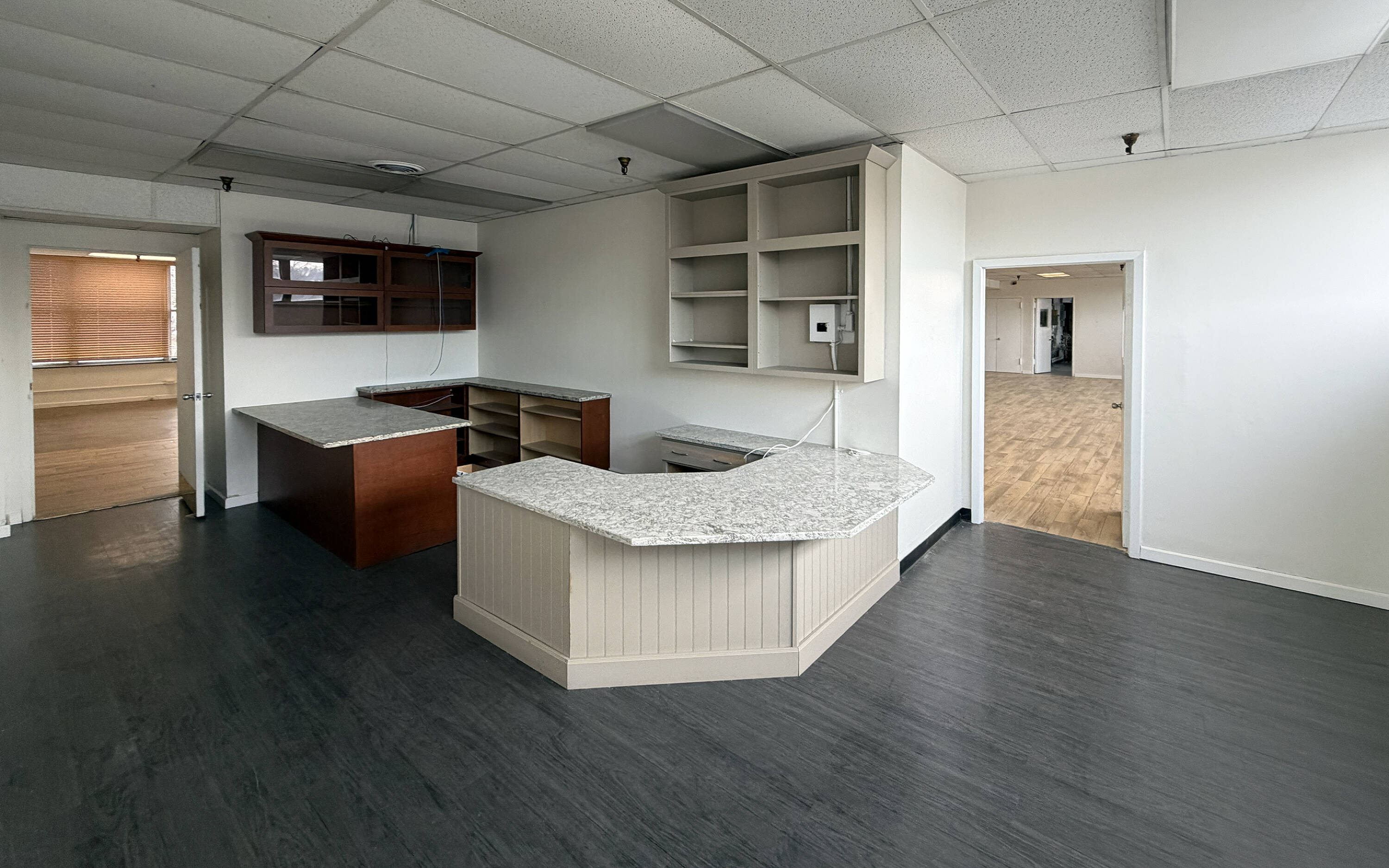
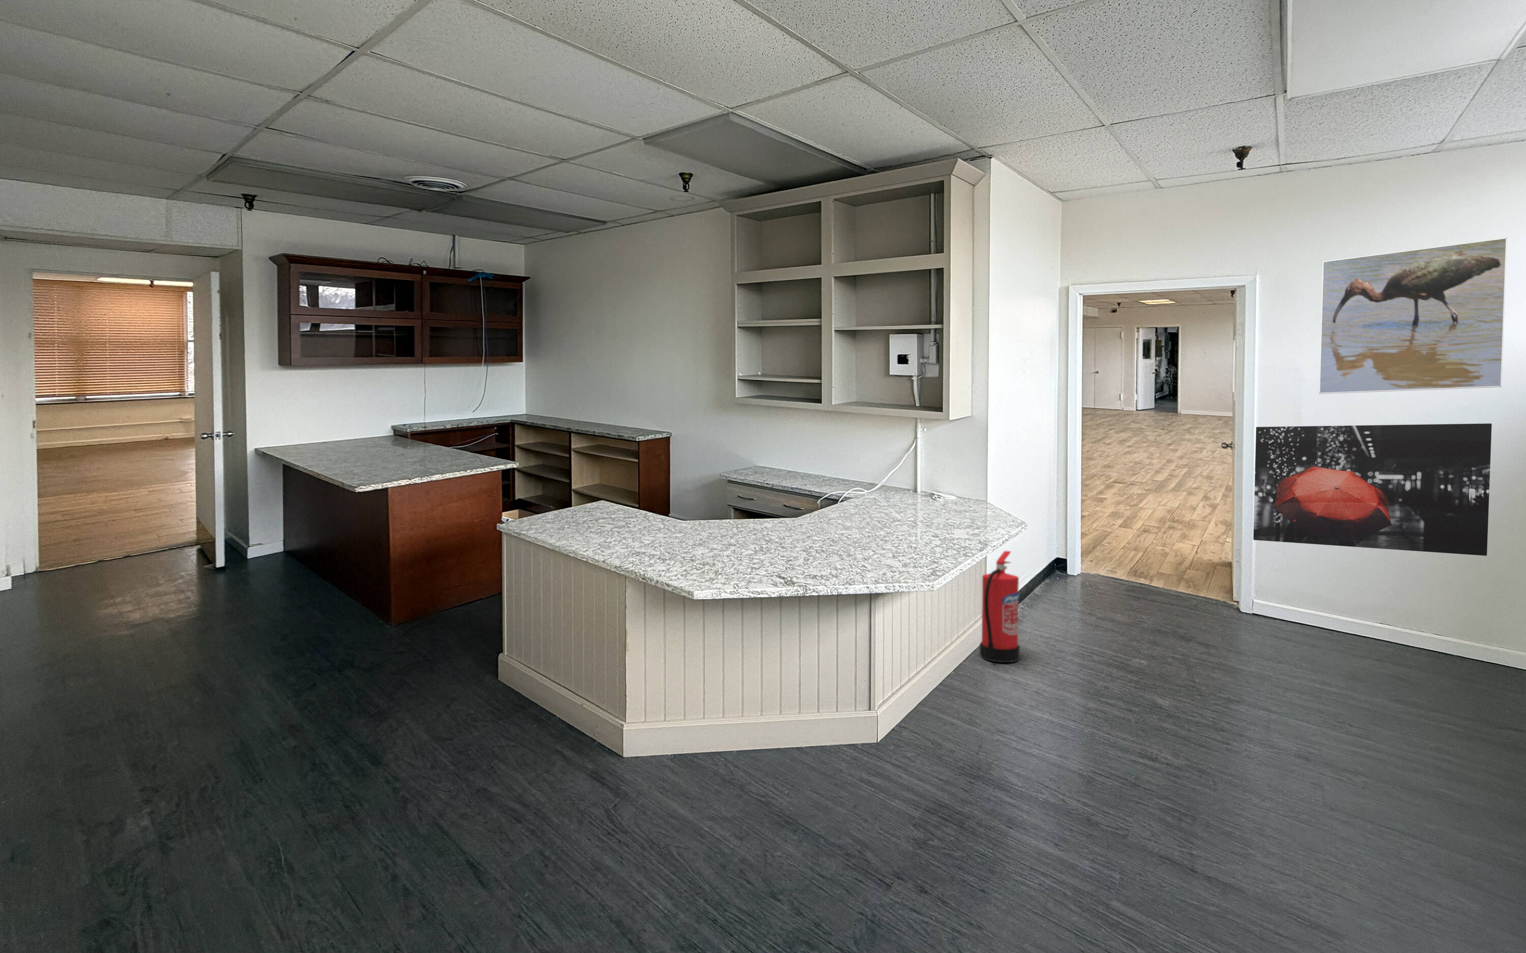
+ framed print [1318,237,1507,394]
+ wall art [1252,423,1492,556]
+ fire extinguisher [979,550,1021,663]
